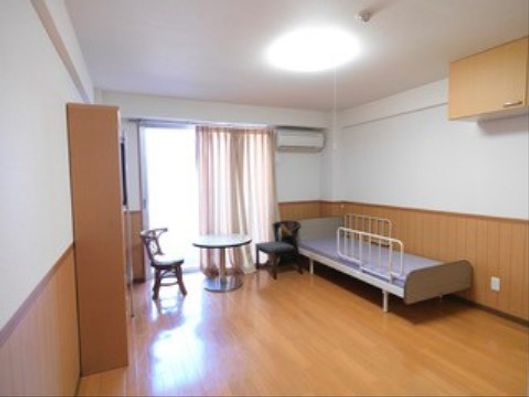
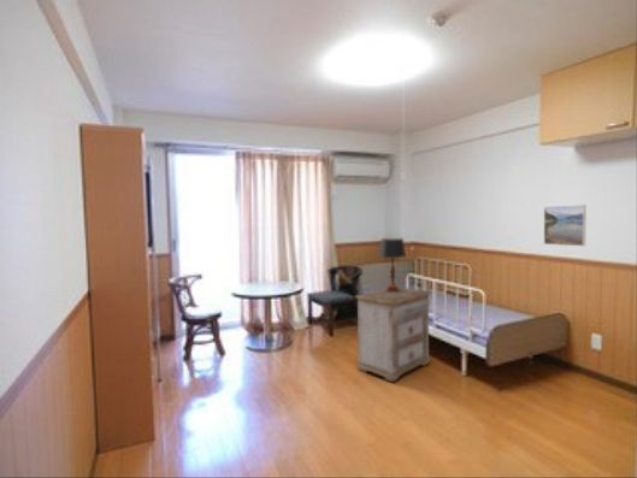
+ table lamp [378,237,407,293]
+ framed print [543,203,588,247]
+ nightstand [354,285,432,383]
